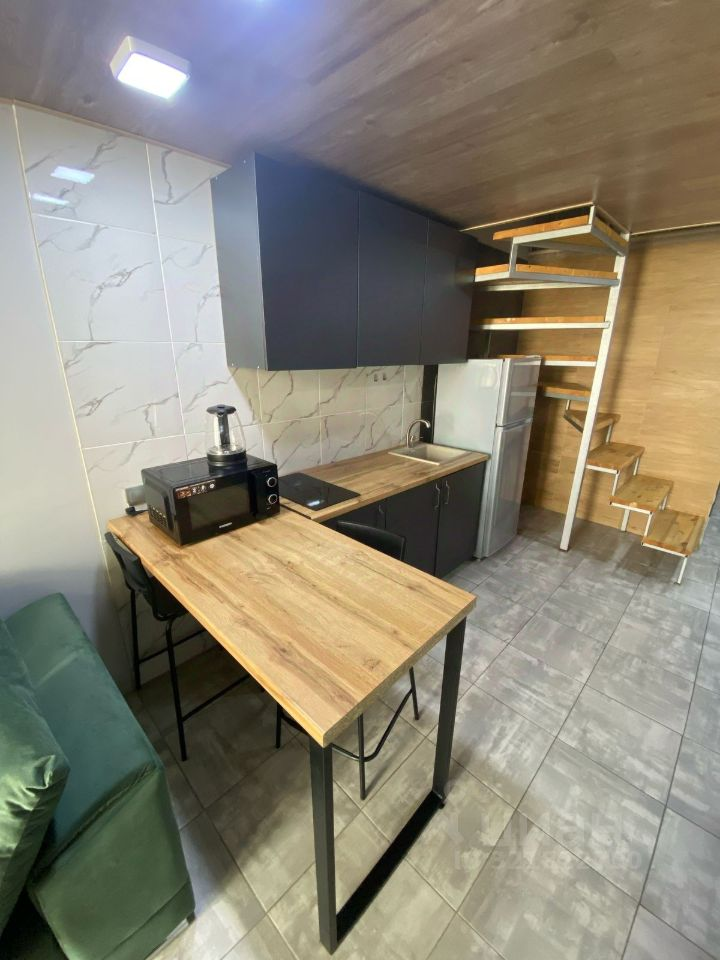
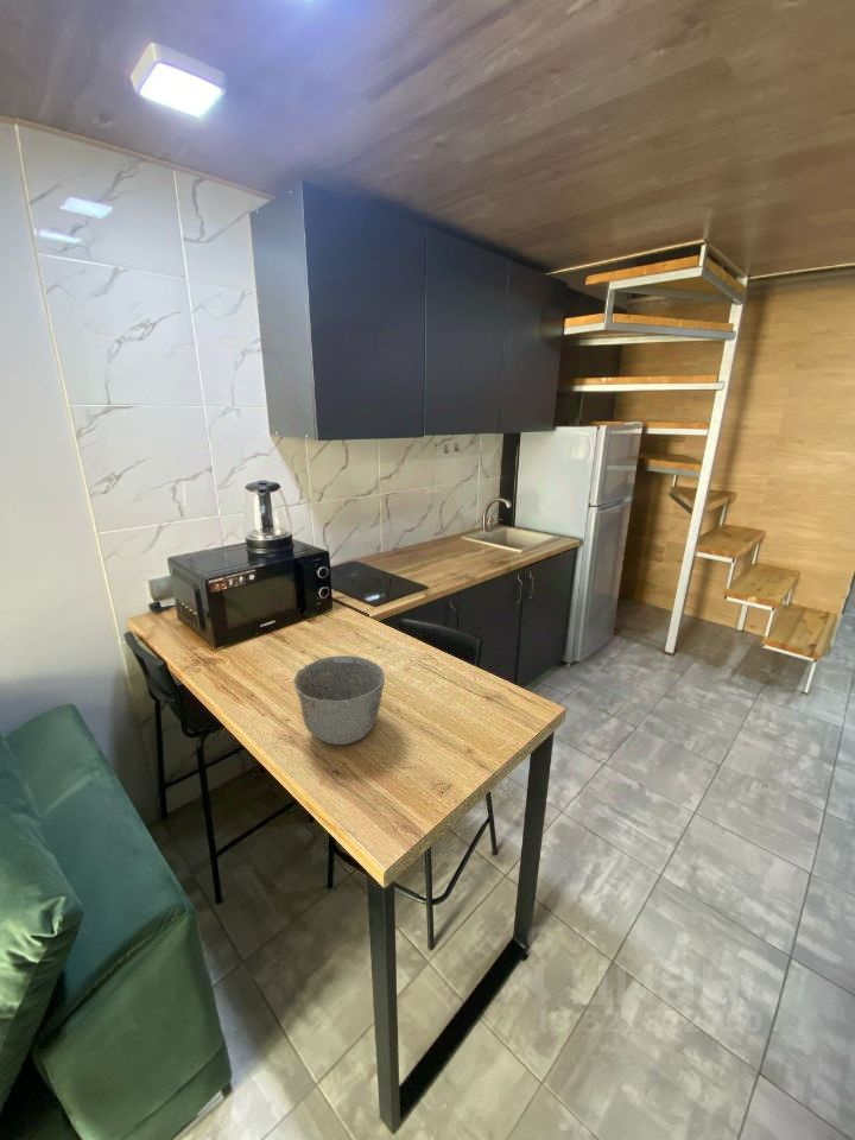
+ ceramic bowl [293,654,386,746]
